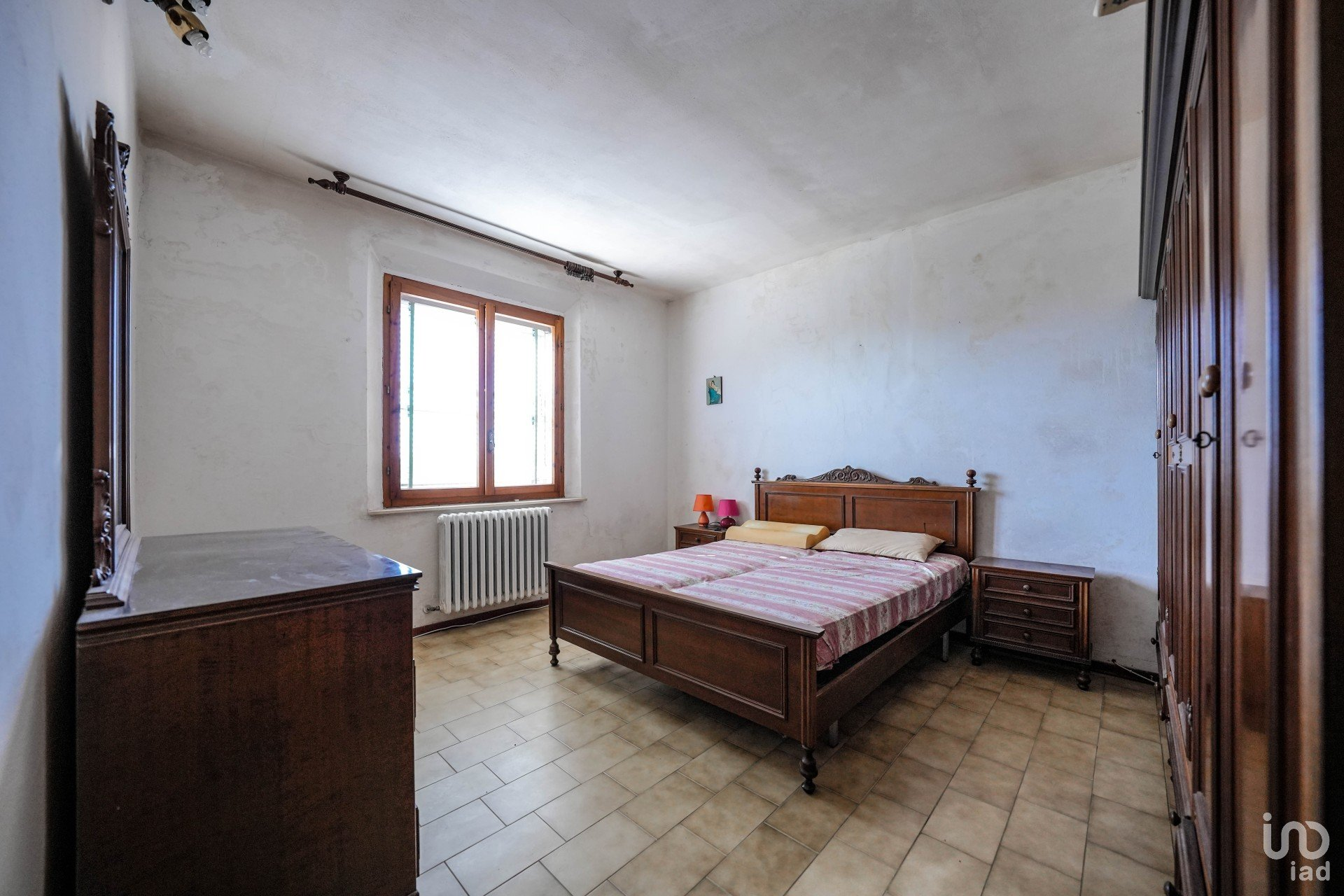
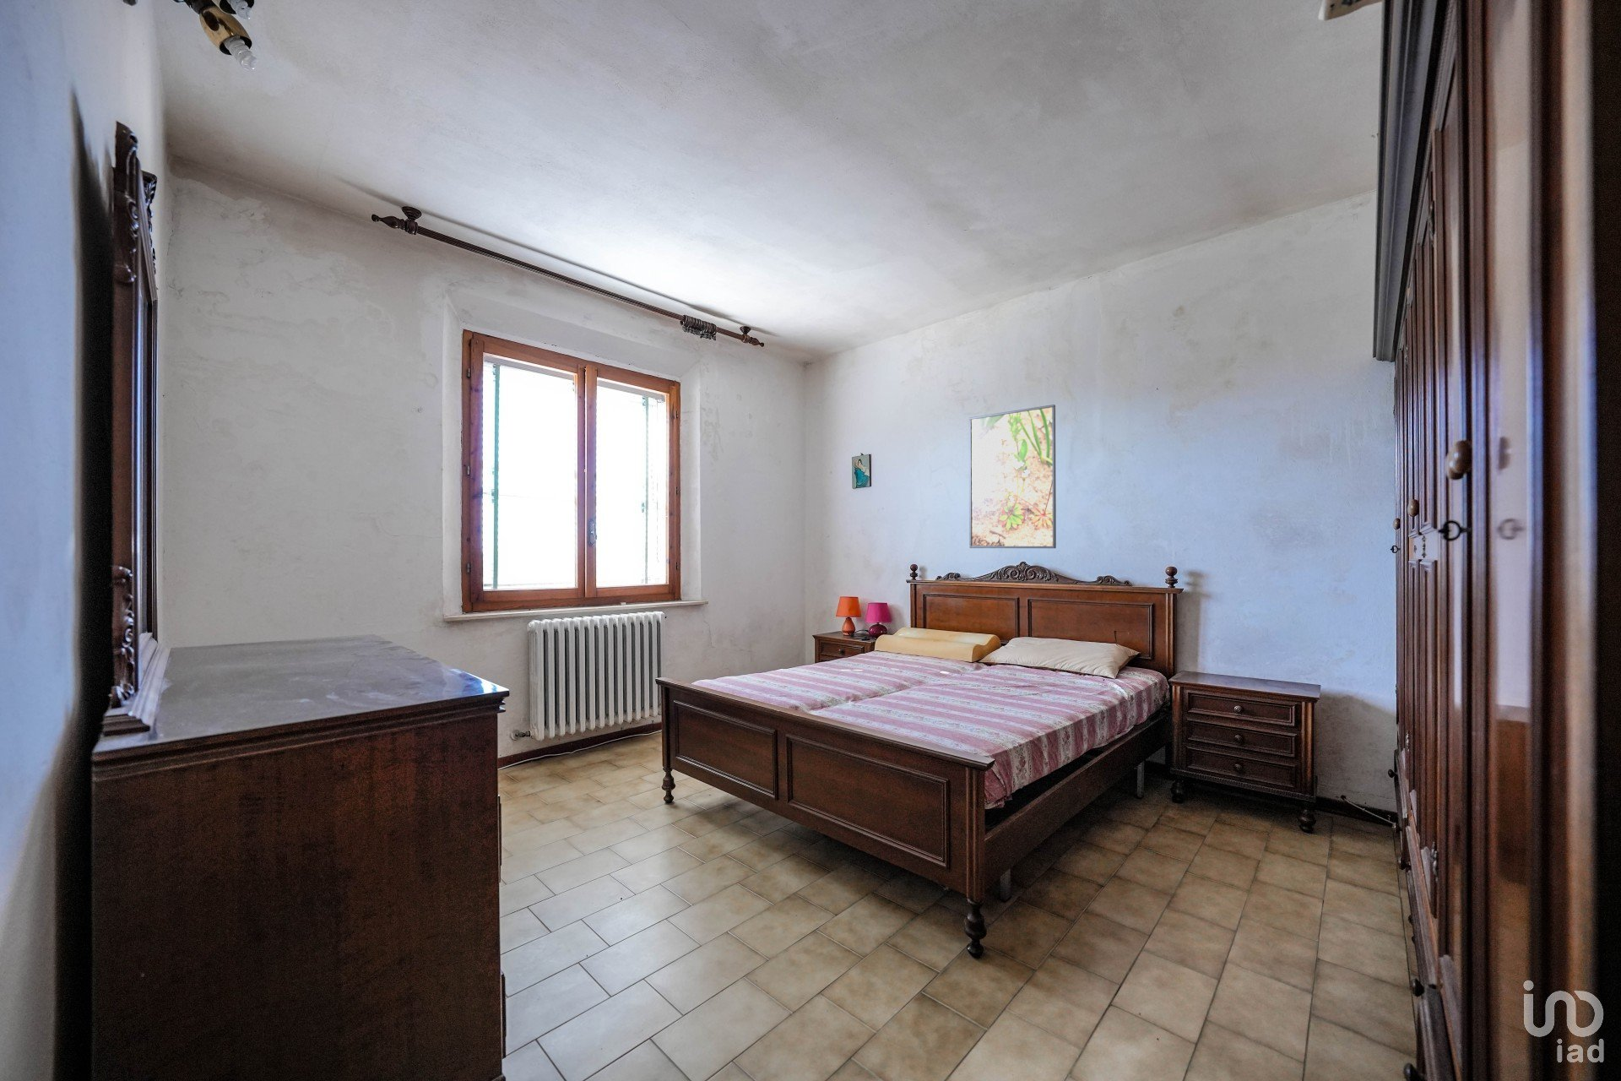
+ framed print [968,404,1057,549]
